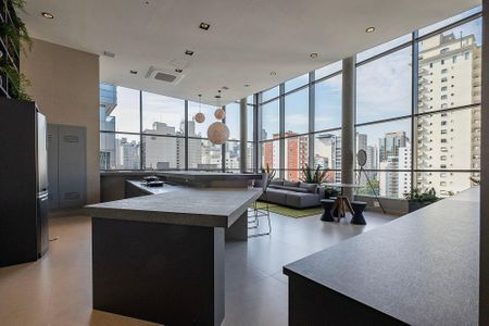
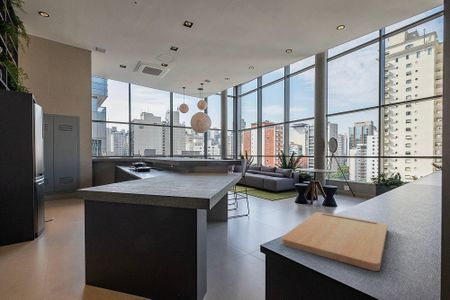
+ cutting board [281,211,388,272]
